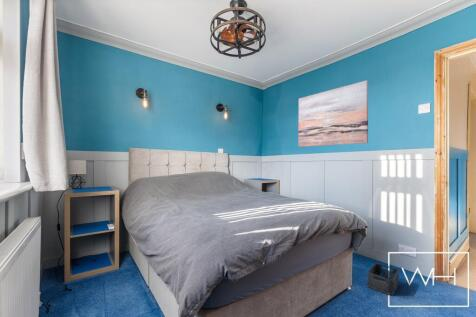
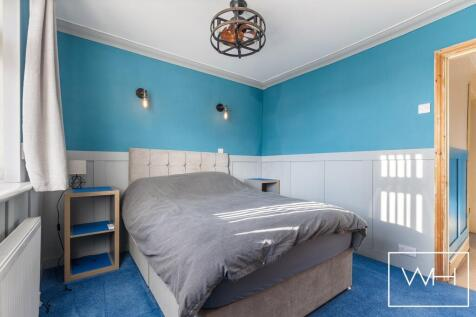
- storage bin [367,262,400,296]
- wall art [298,79,369,148]
